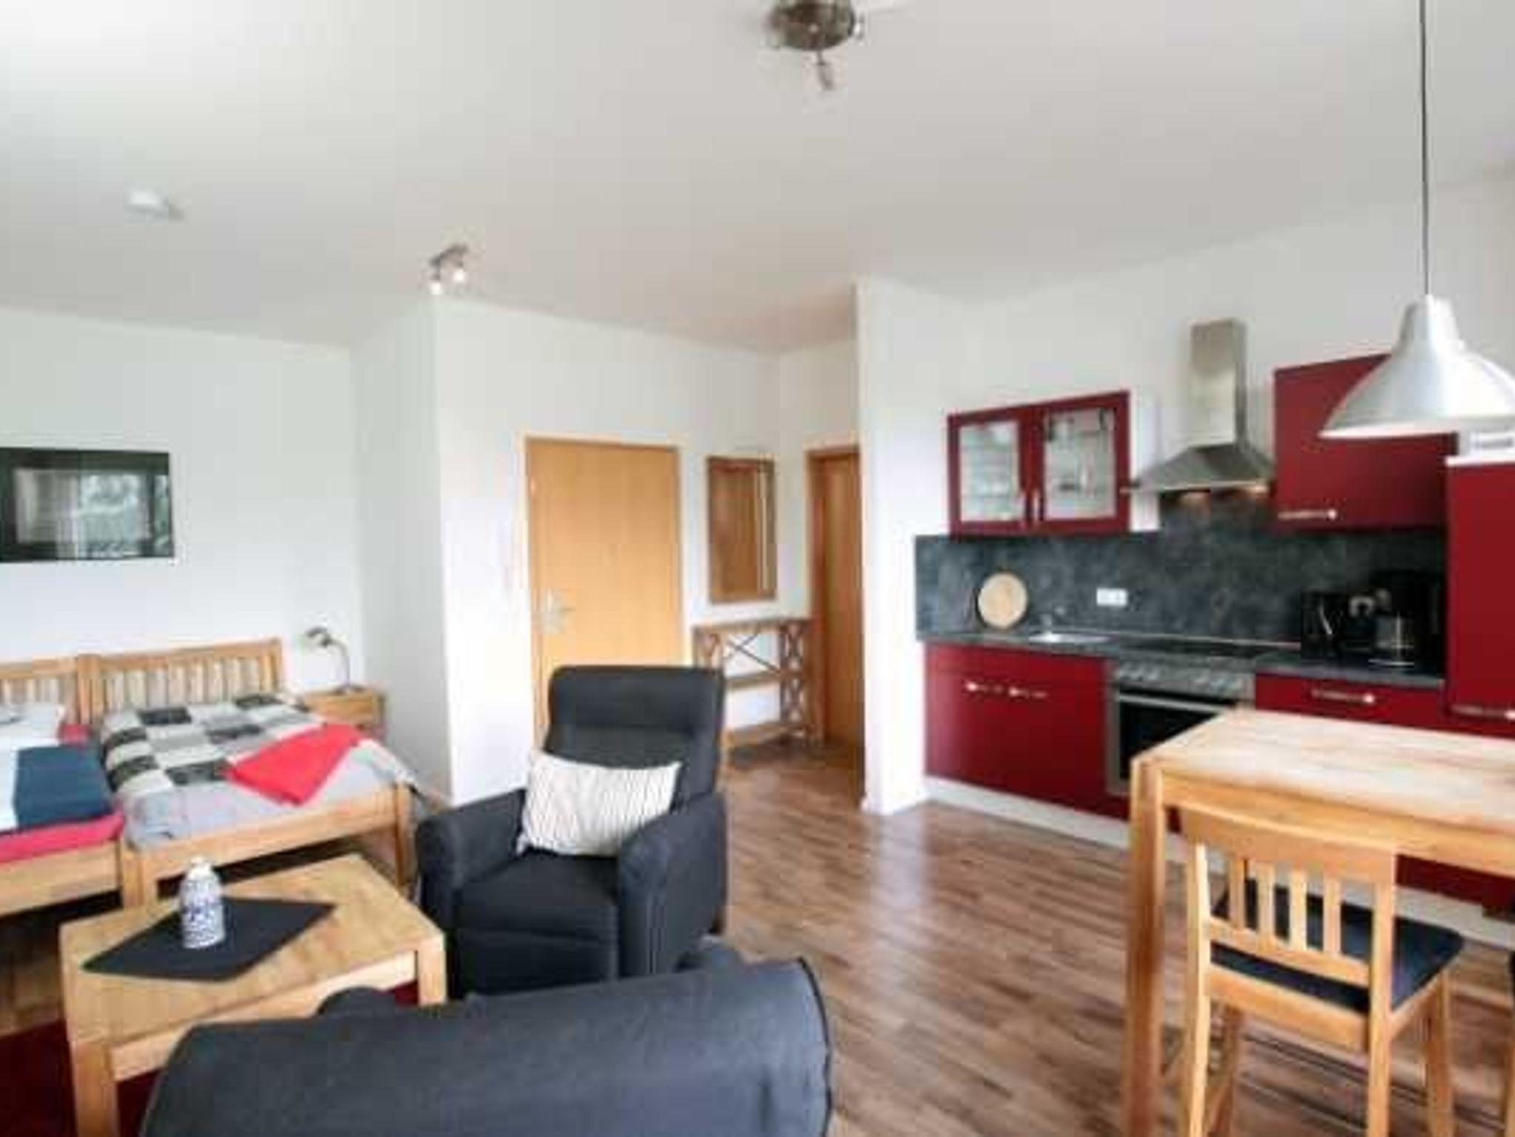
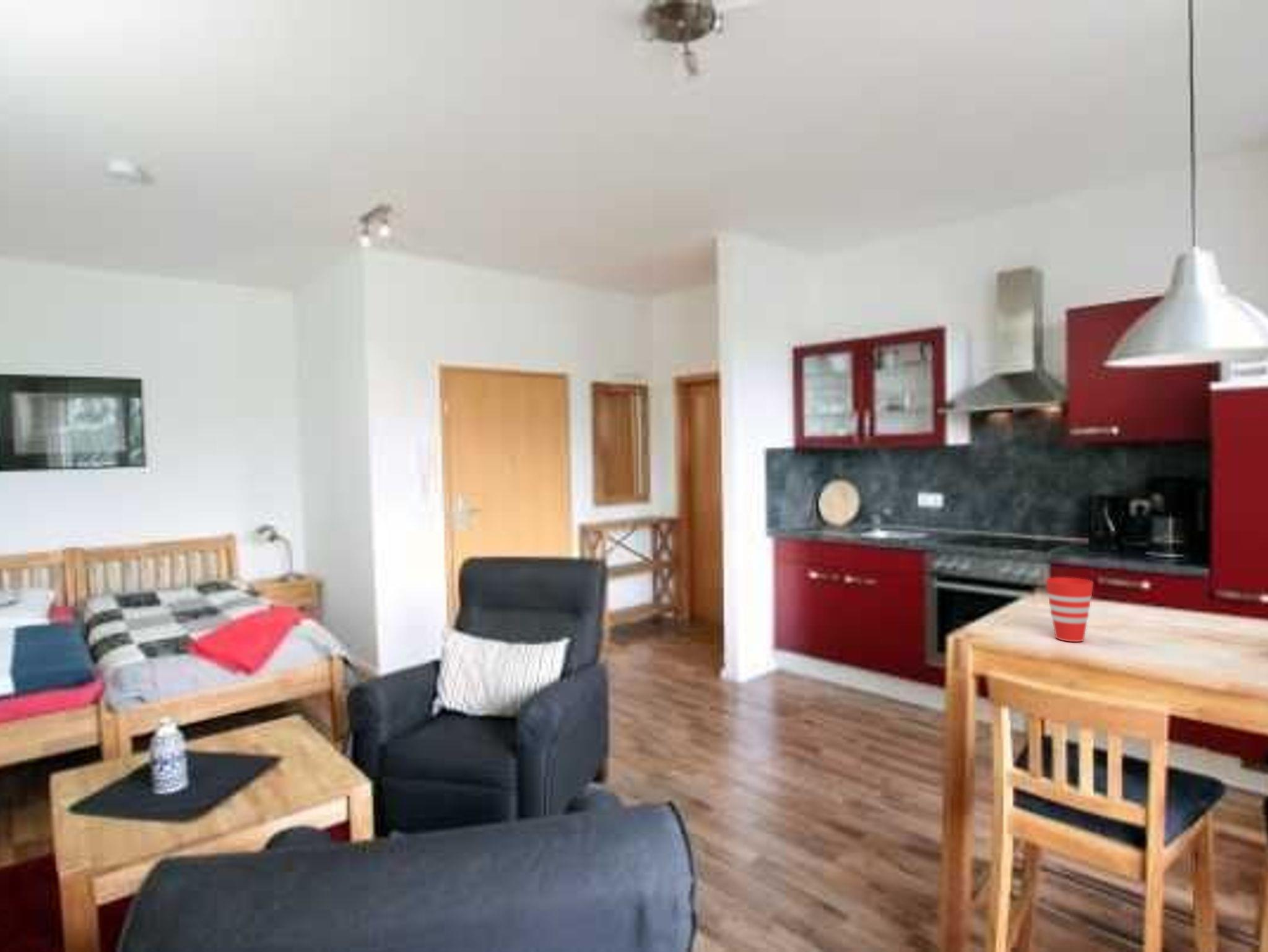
+ cup [1045,577,1093,643]
